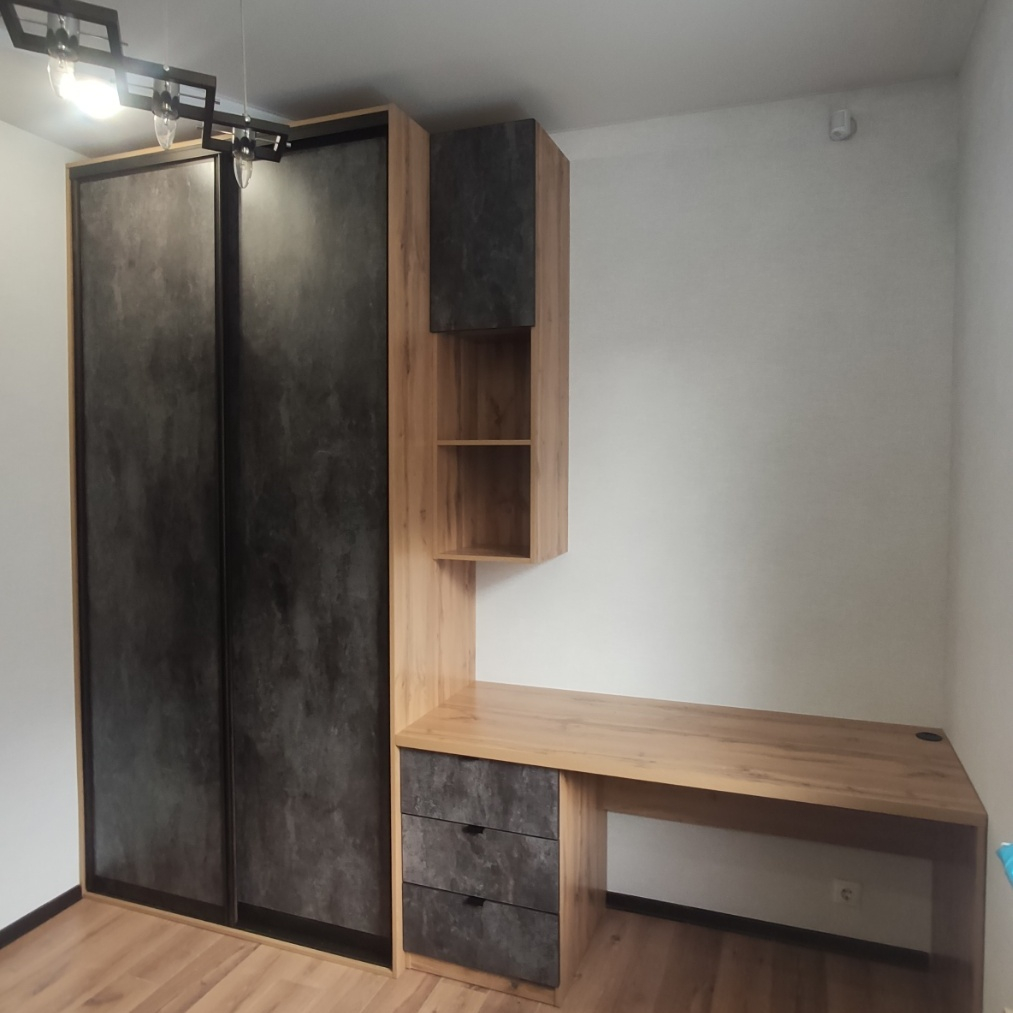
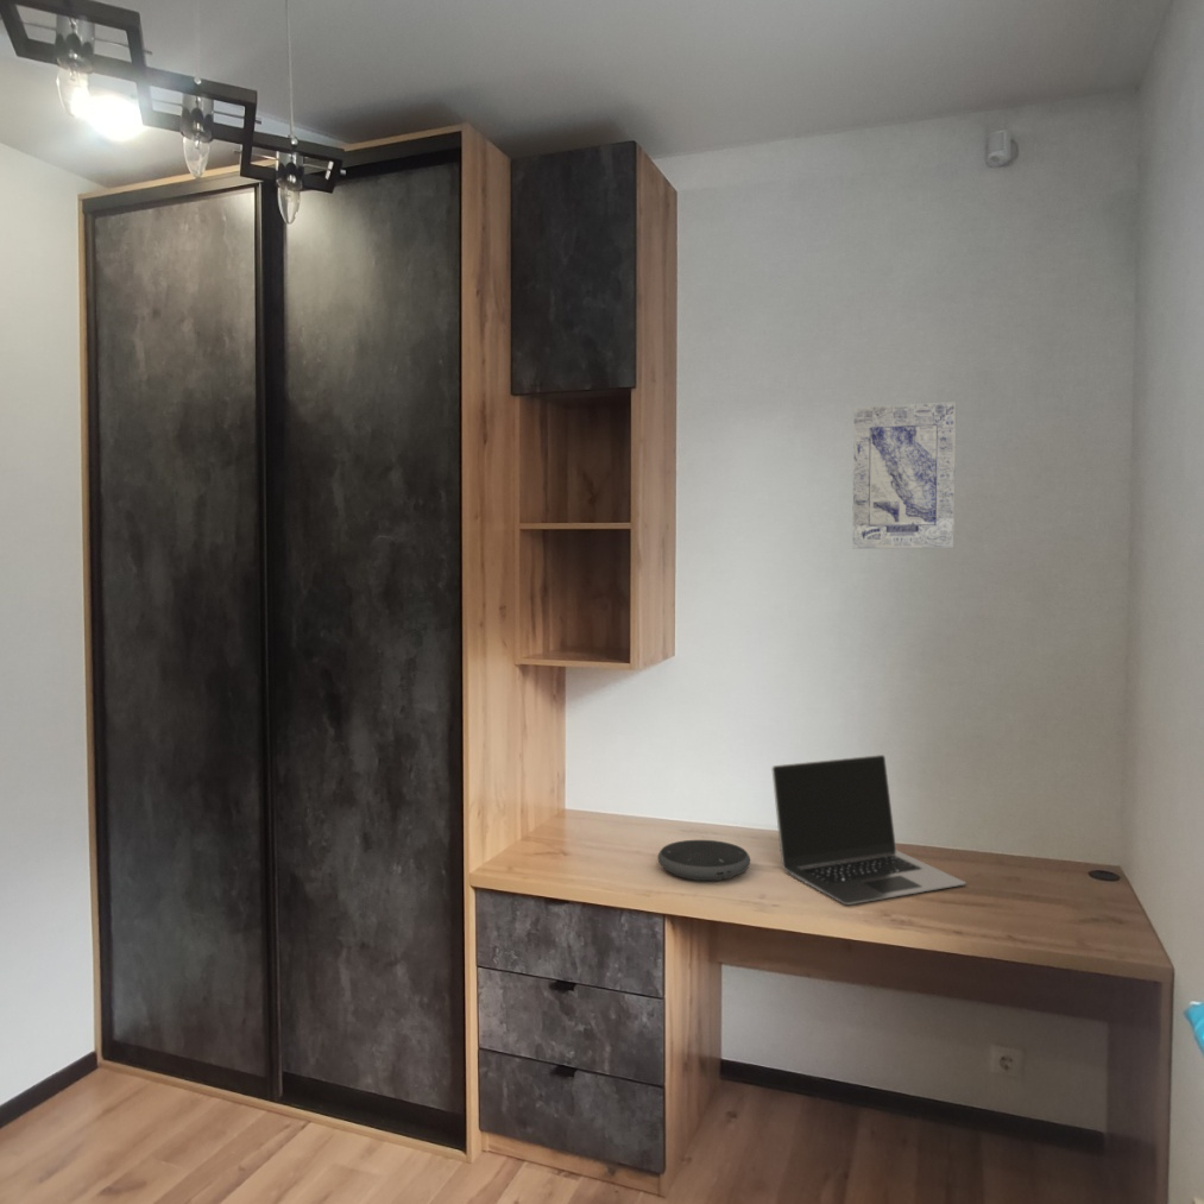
+ wall art [851,401,958,549]
+ speaker [657,839,751,882]
+ laptop [770,754,967,906]
